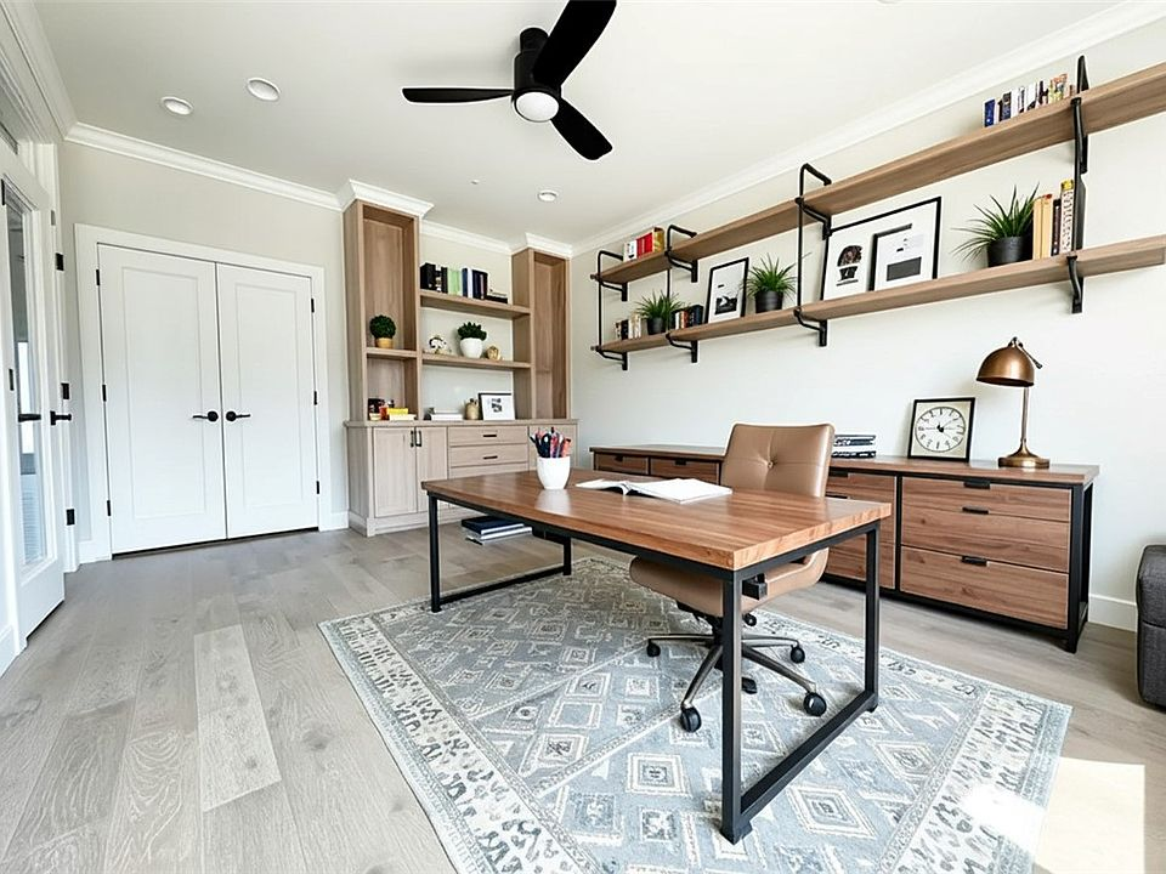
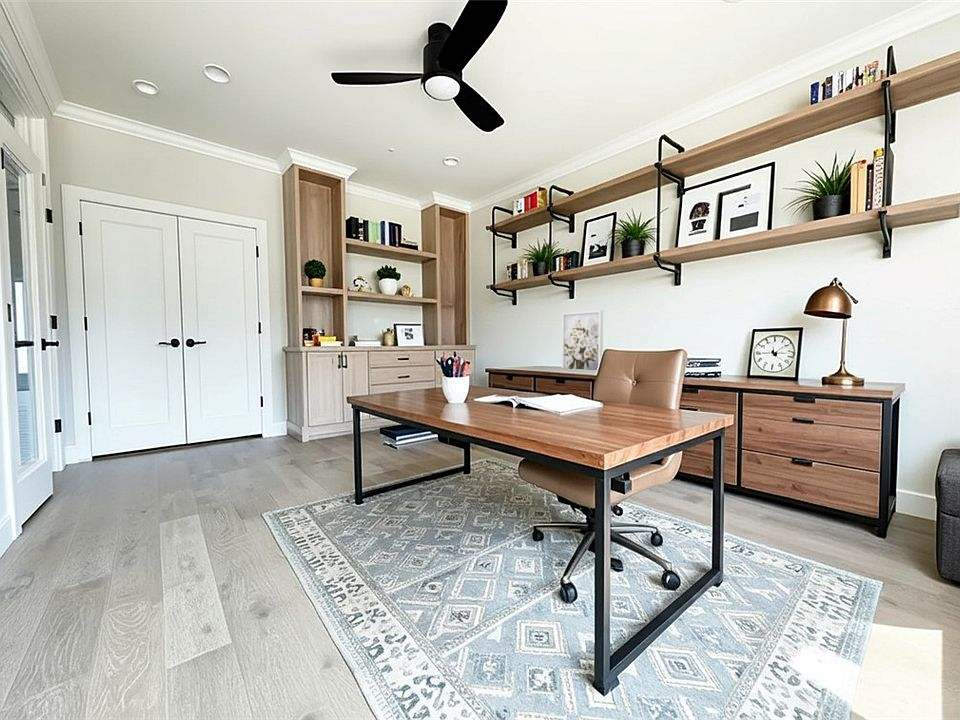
+ wall art [561,309,604,371]
